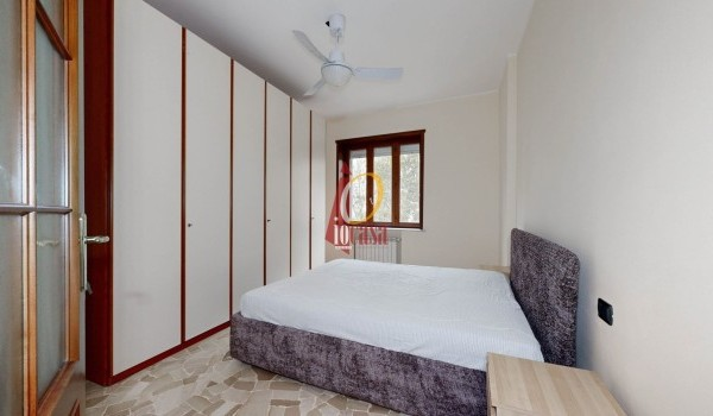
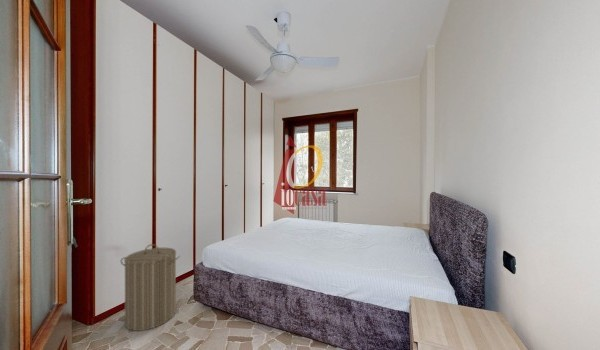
+ laundry hamper [120,243,181,332]
